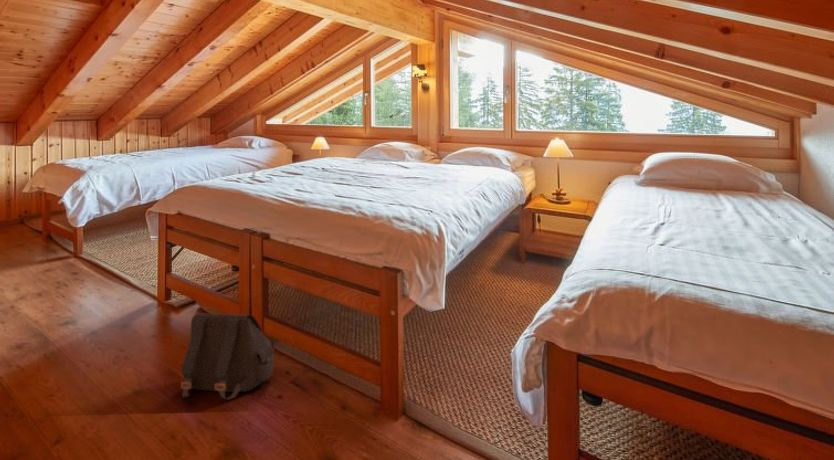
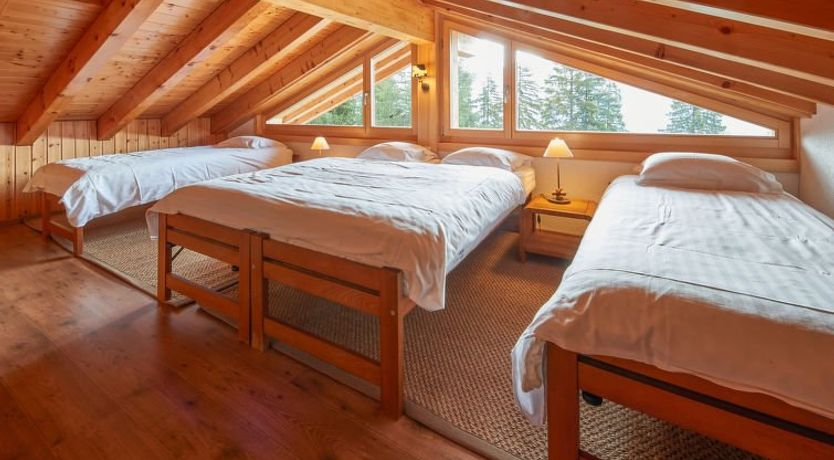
- satchel [180,312,275,401]
